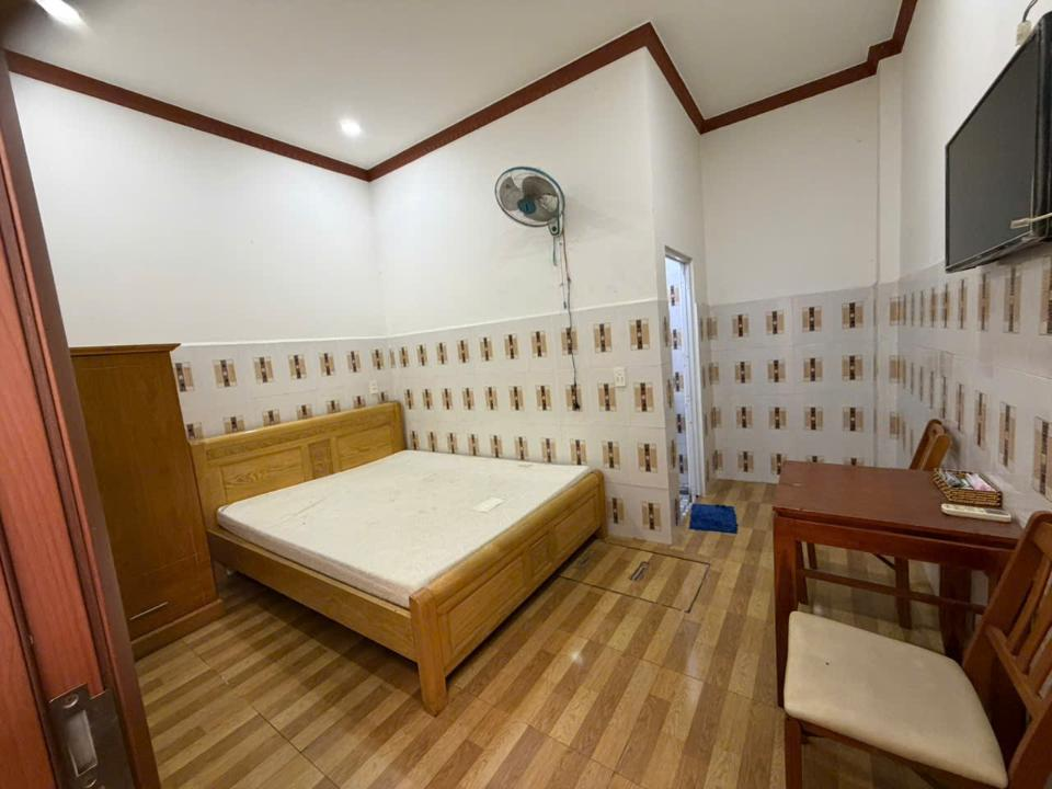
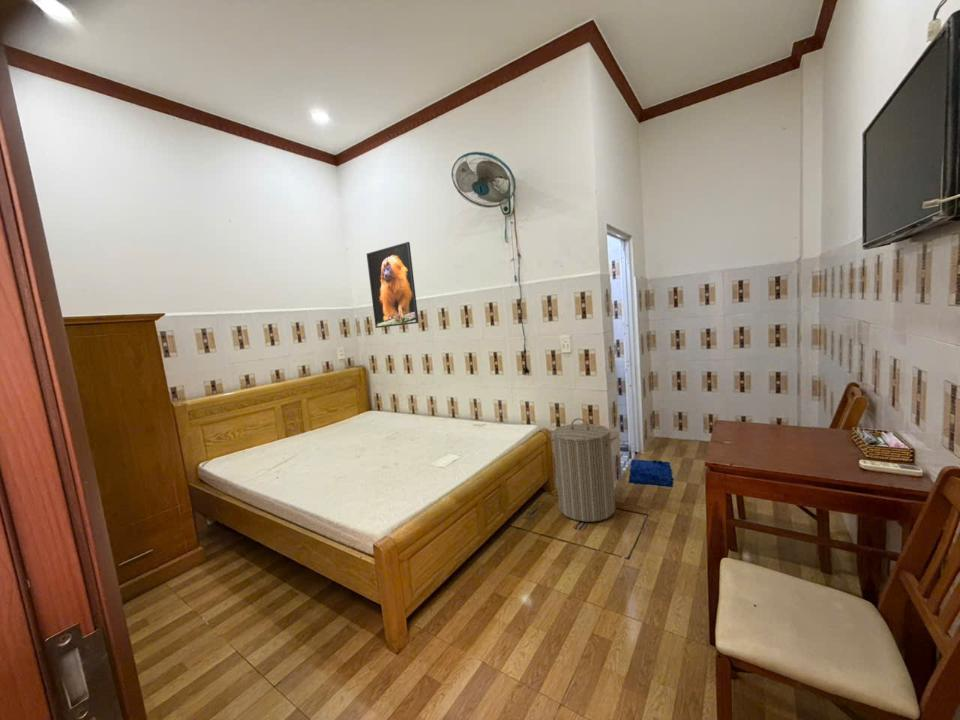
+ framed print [366,241,419,329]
+ laundry hamper [548,417,618,523]
